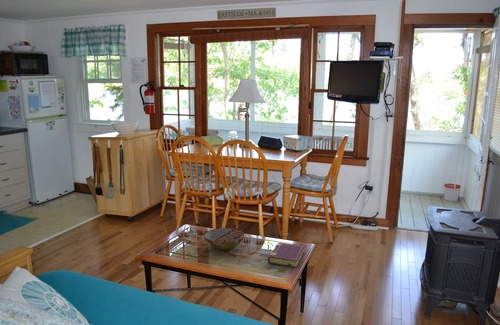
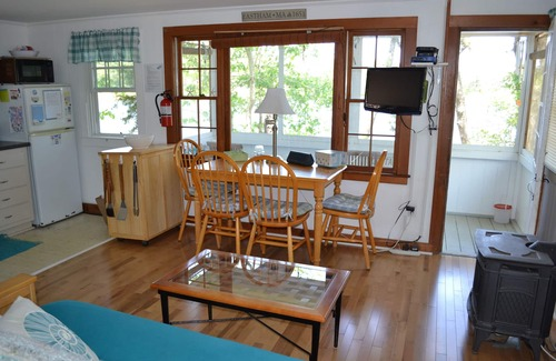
- book [267,241,306,269]
- bowl [203,227,246,251]
